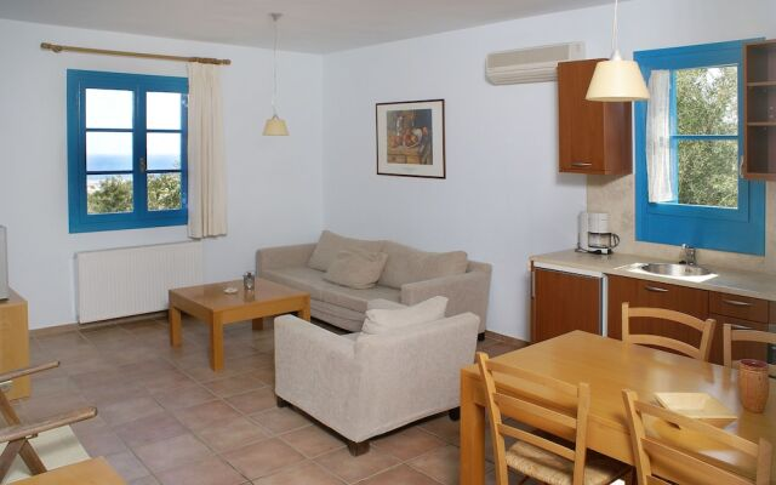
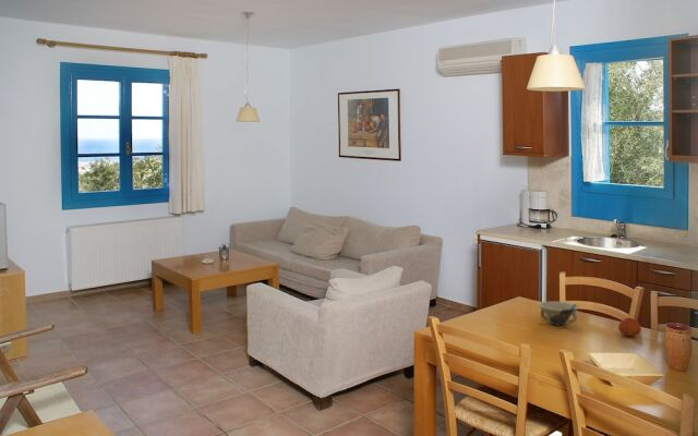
+ bowl [538,301,579,326]
+ fruit [617,317,642,338]
